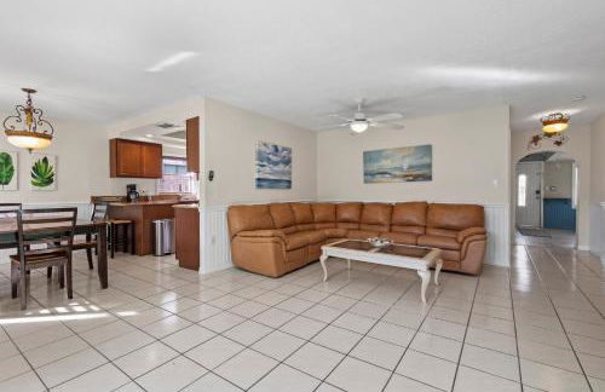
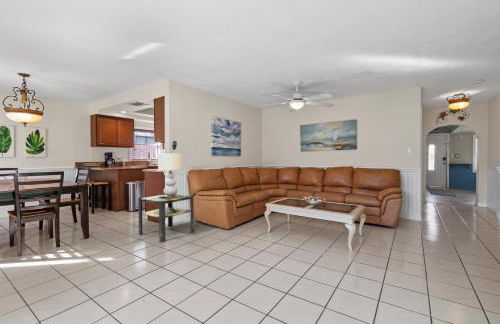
+ side table [137,194,195,243]
+ lamp [157,151,183,198]
